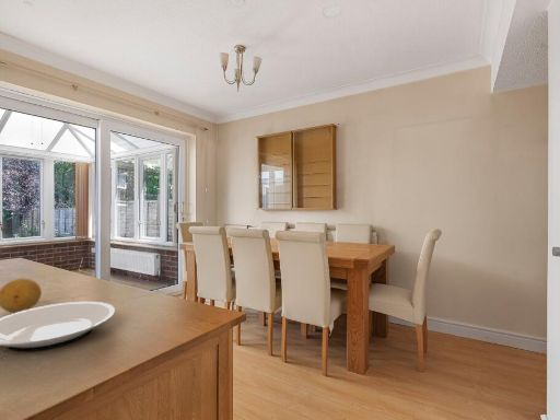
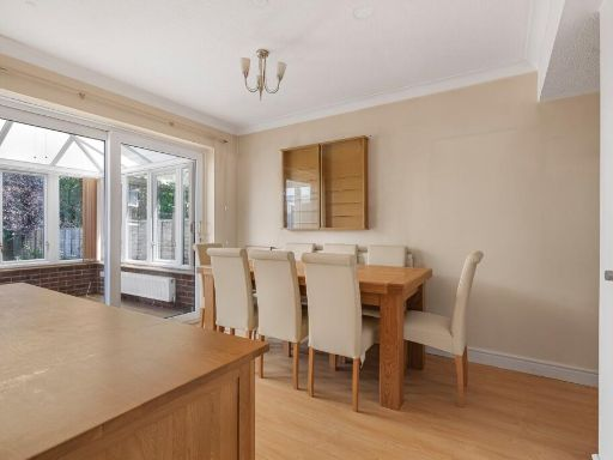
- fruit [0,277,43,314]
- plate [0,301,116,352]
